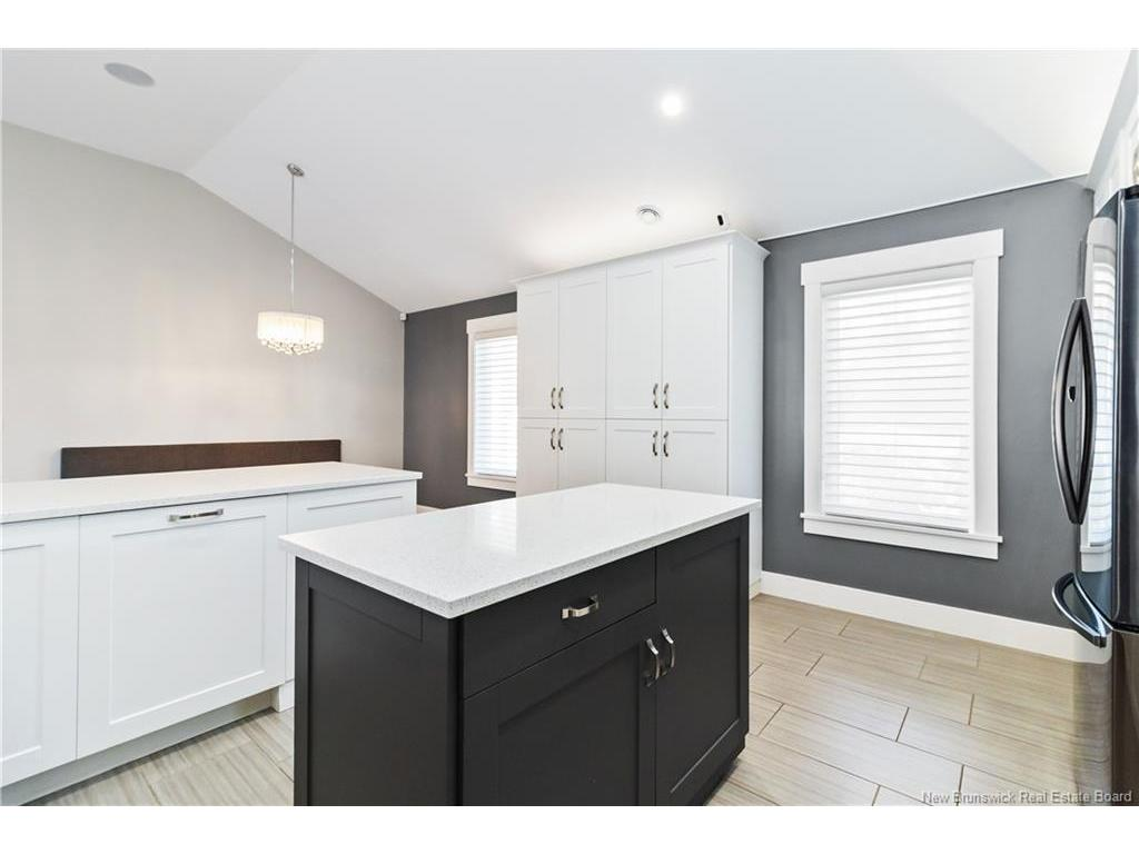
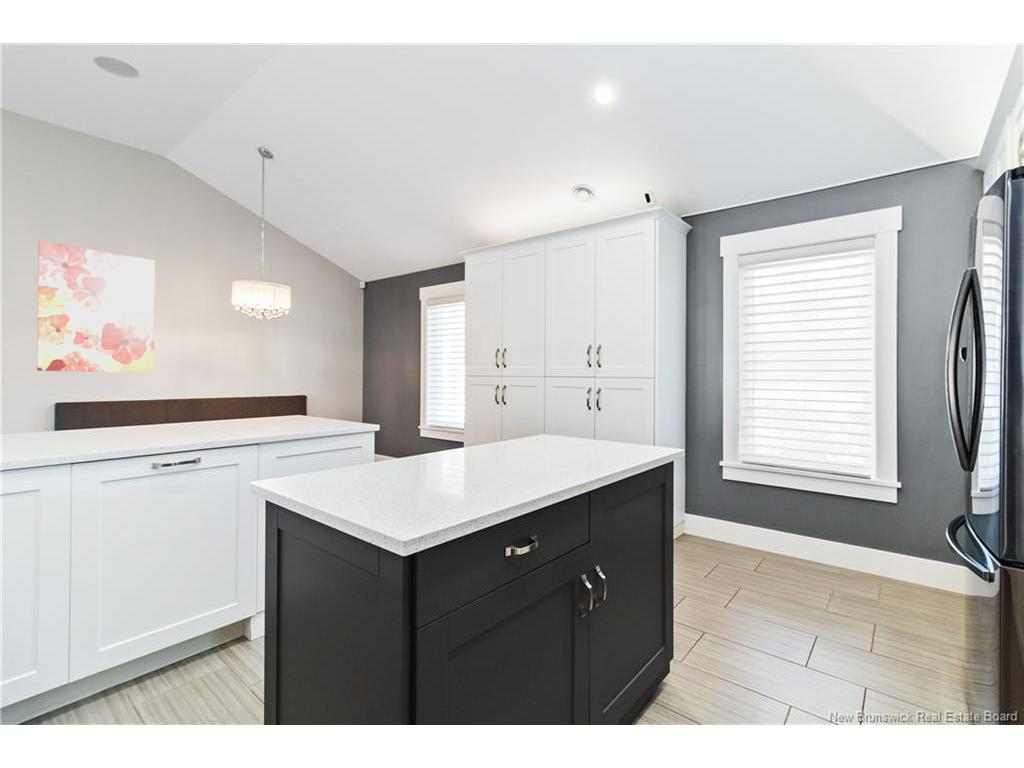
+ wall art [36,240,156,374]
